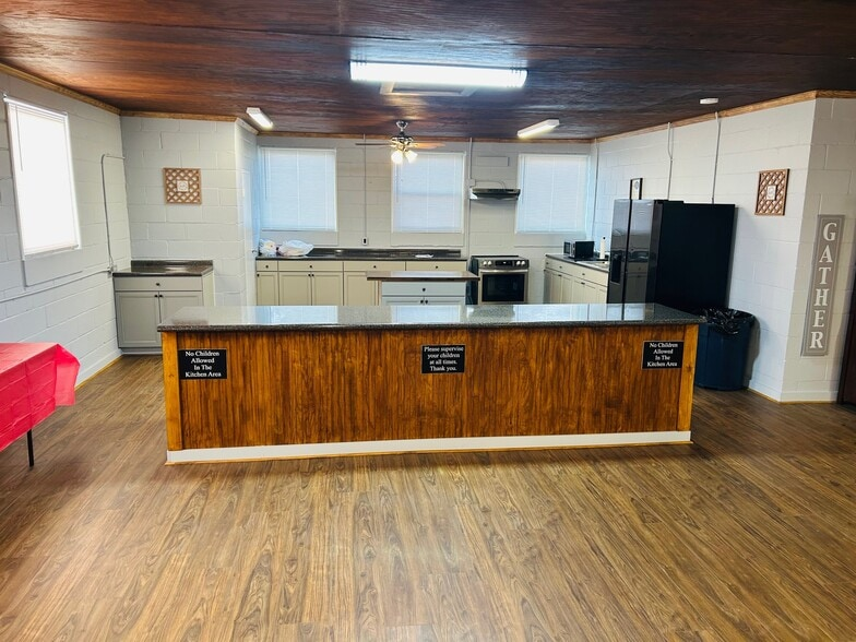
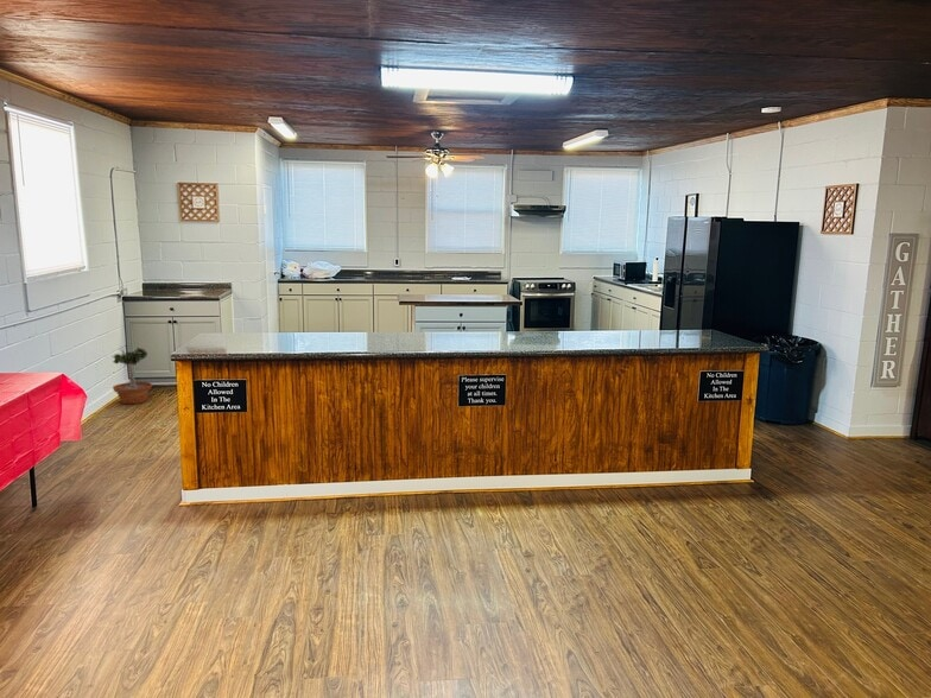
+ potted tree [112,343,153,405]
